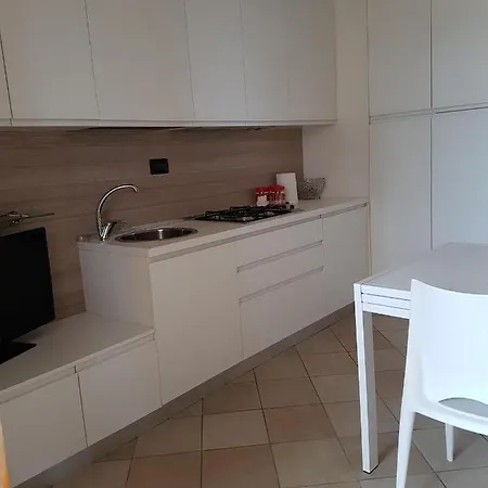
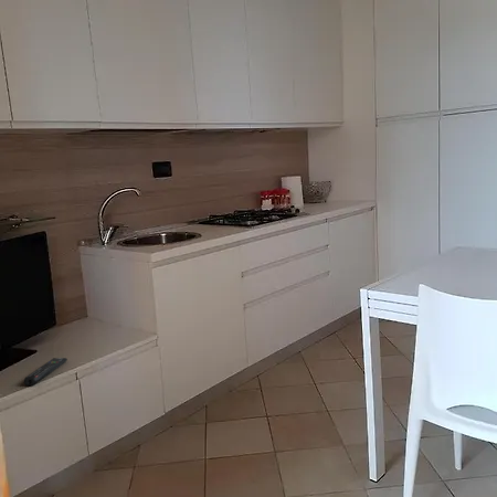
+ remote control [22,357,68,387]
